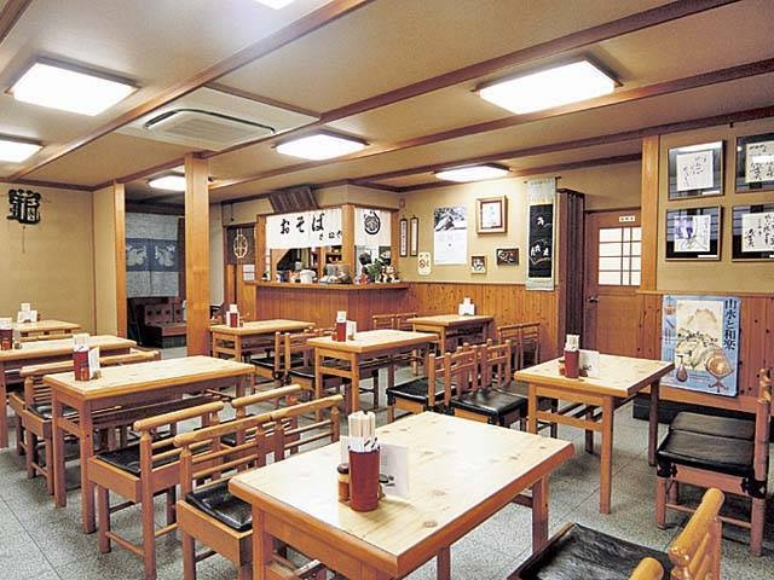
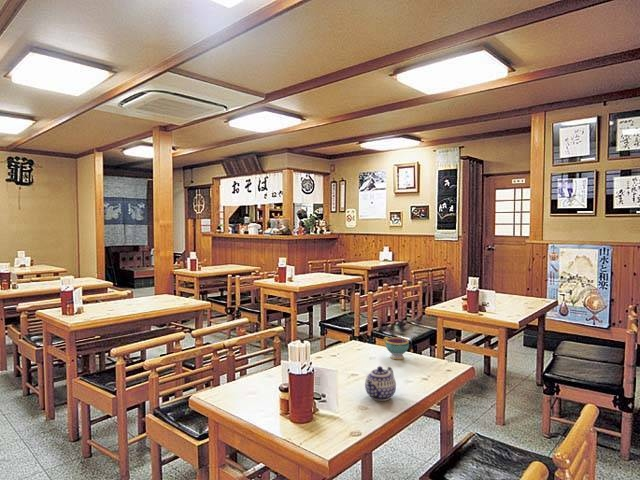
+ teacup [383,336,410,360]
+ teapot [364,365,397,402]
